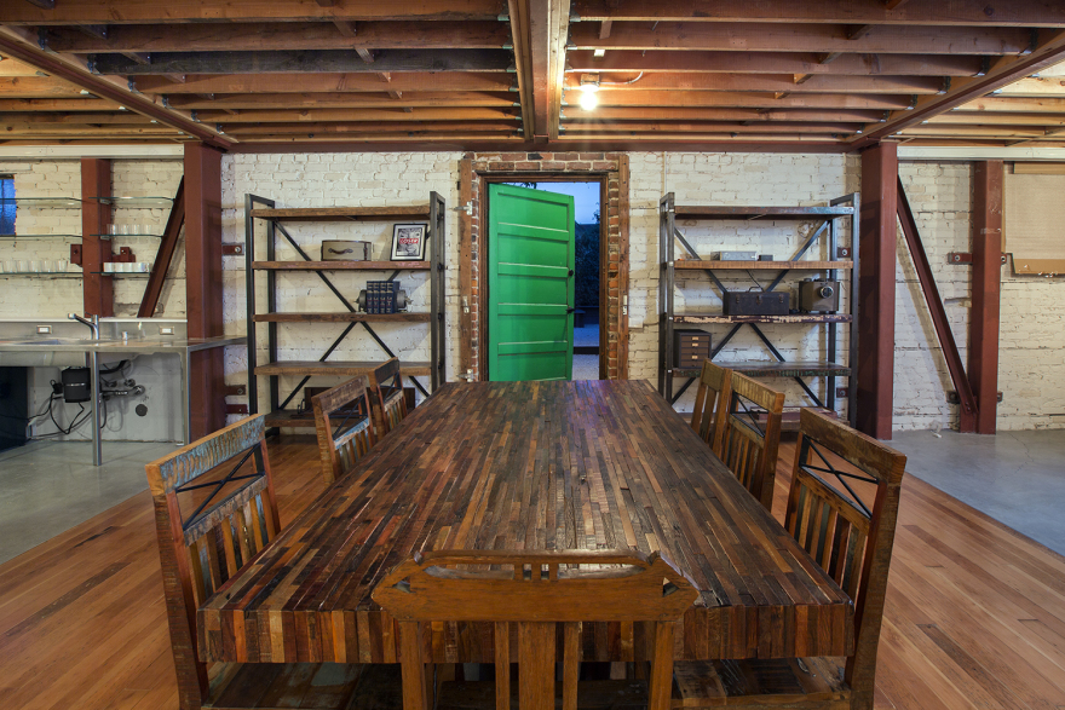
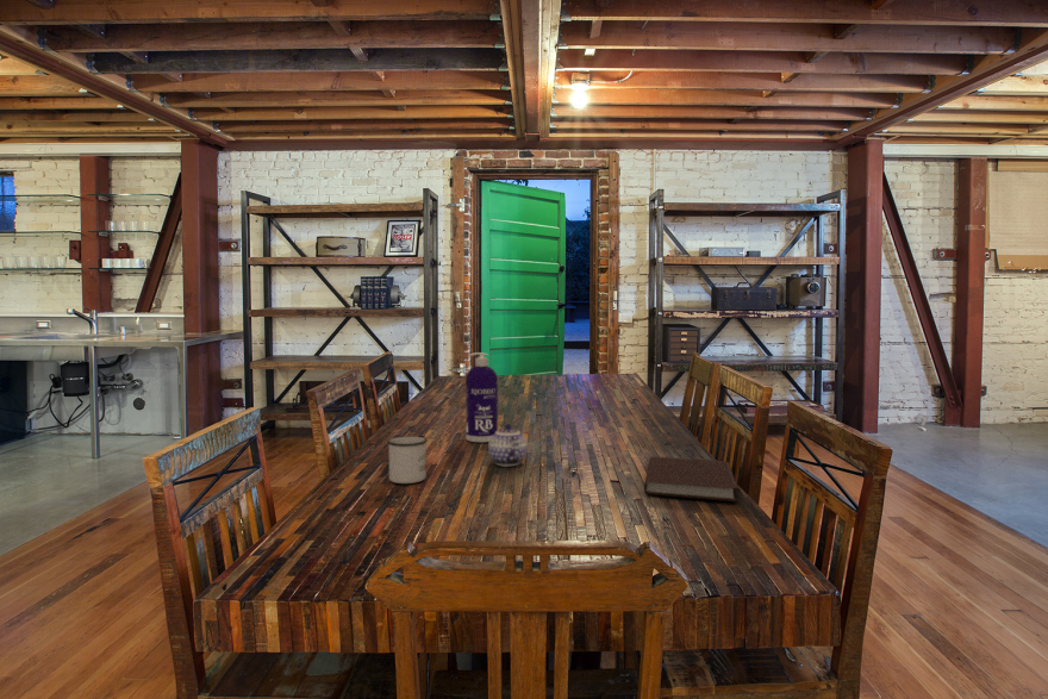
+ teapot [487,423,529,468]
+ mug [386,435,429,485]
+ spray bottle [464,351,499,443]
+ notebook [643,456,740,503]
